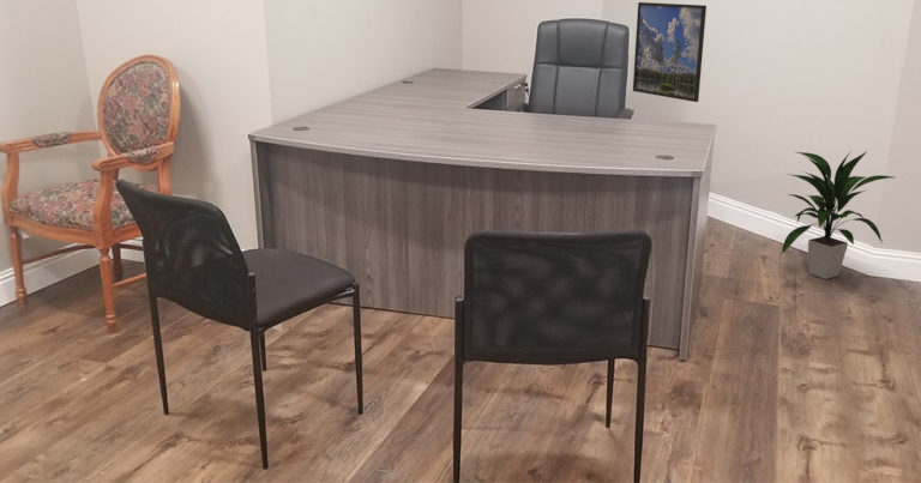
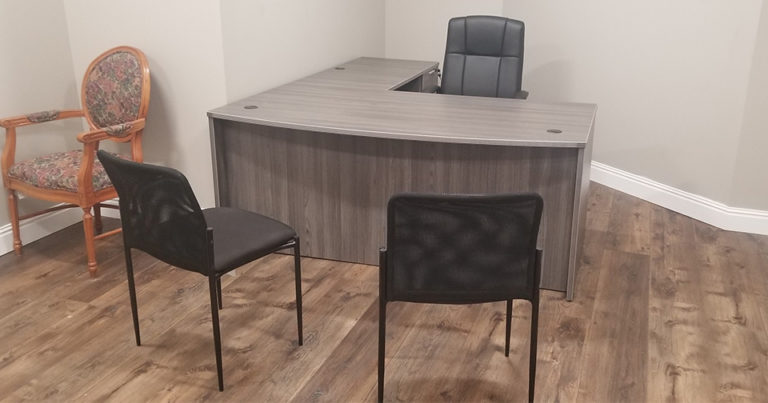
- indoor plant [781,150,895,280]
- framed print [632,1,708,103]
